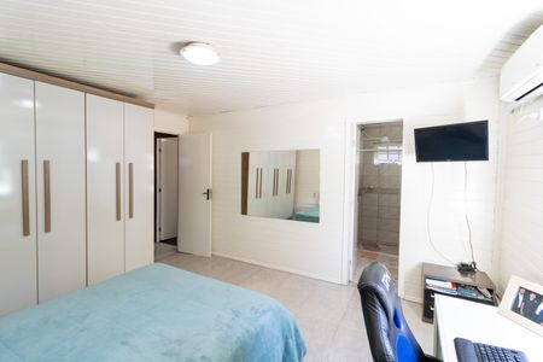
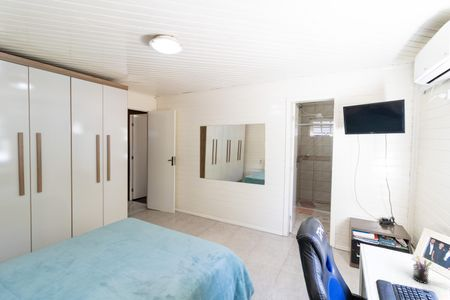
+ pen holder [412,255,433,285]
